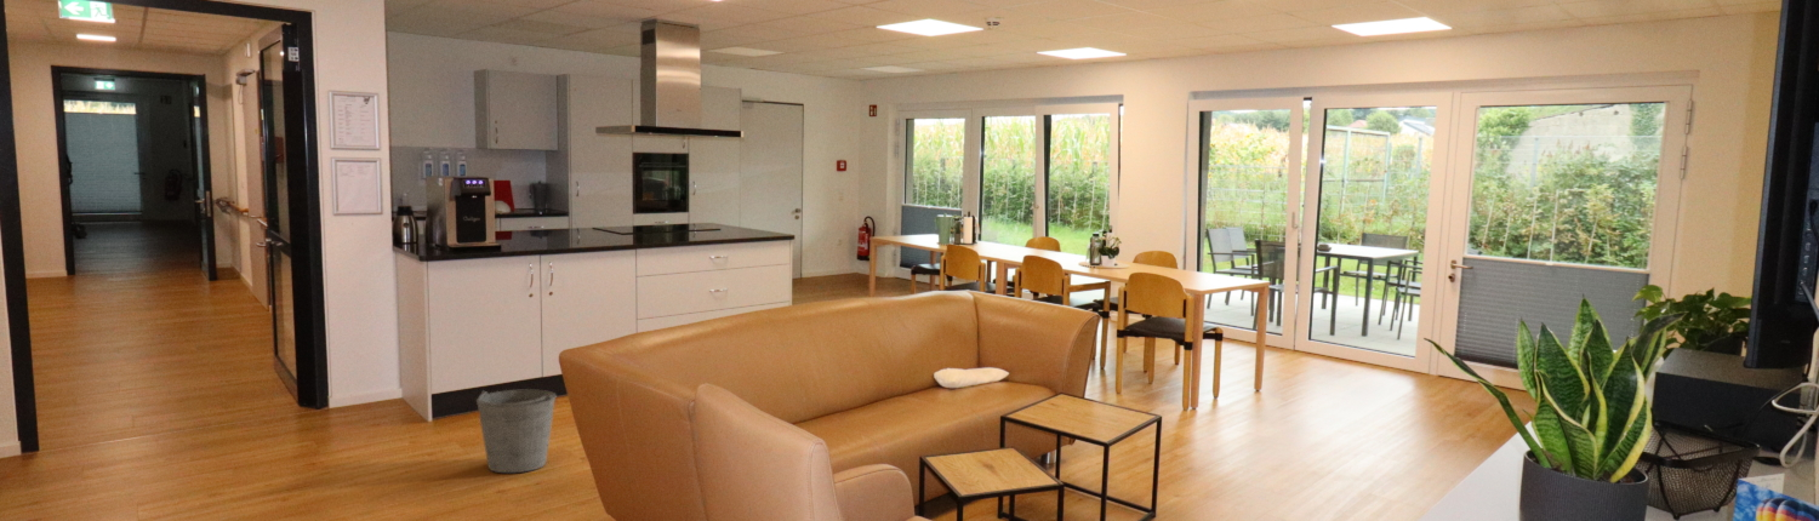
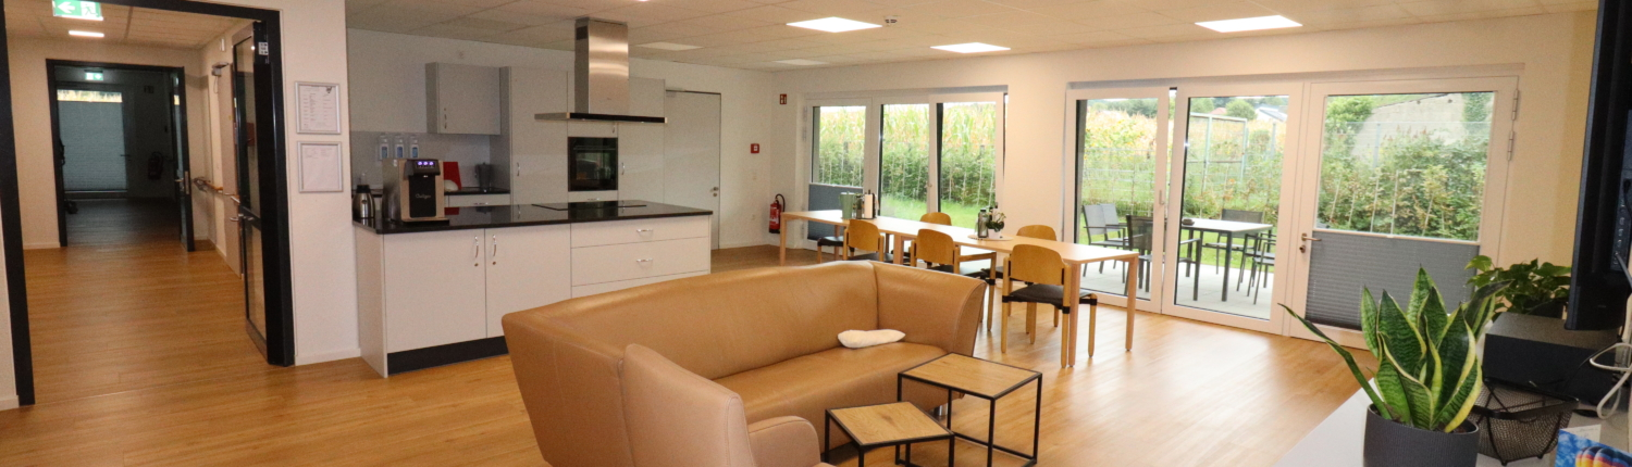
- bucket [475,388,558,474]
